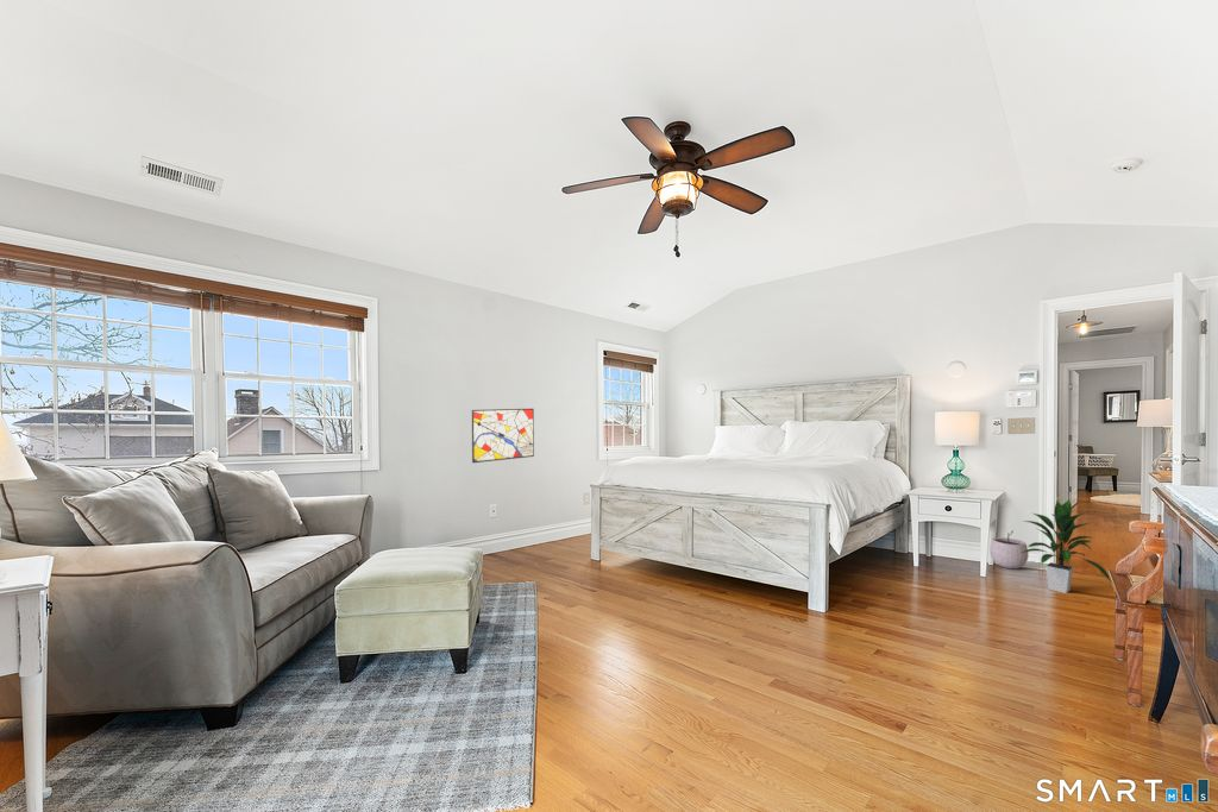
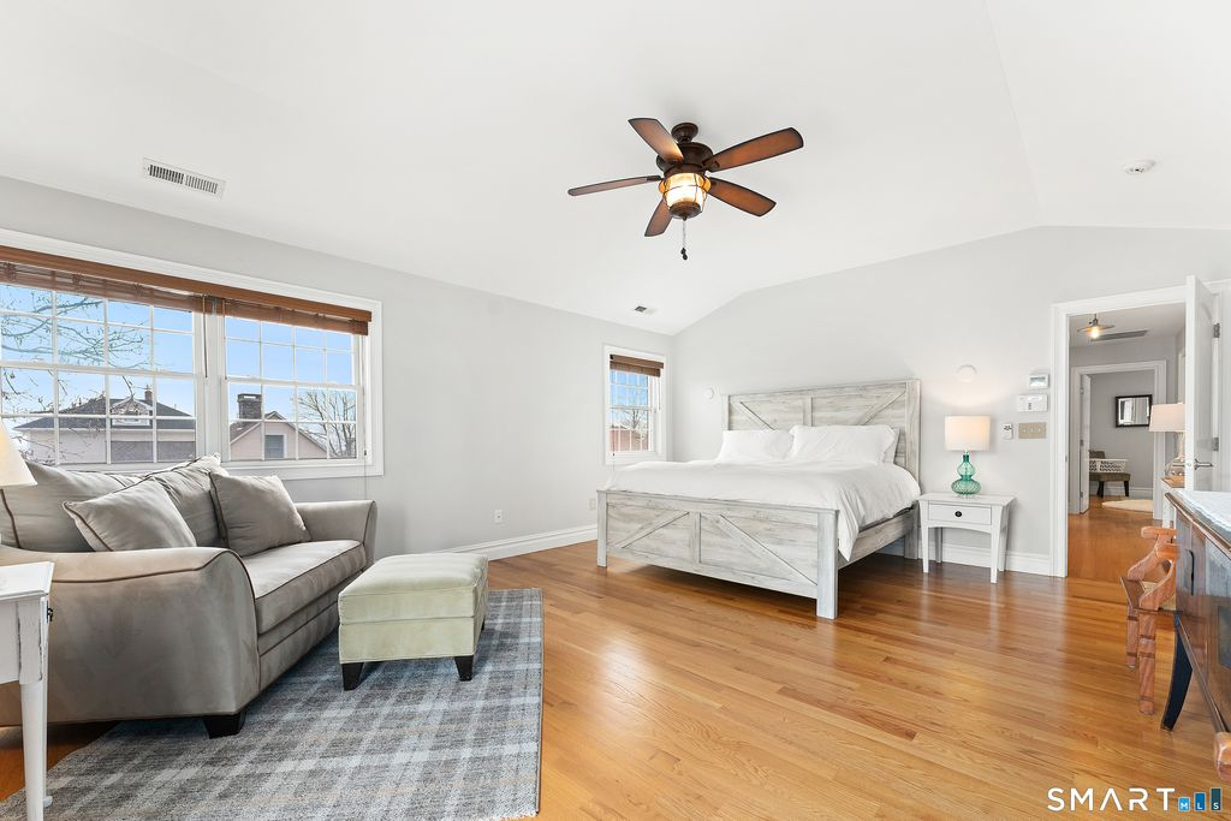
- plant pot [988,529,1029,569]
- indoor plant [1019,498,1112,594]
- wall art [471,408,535,464]
